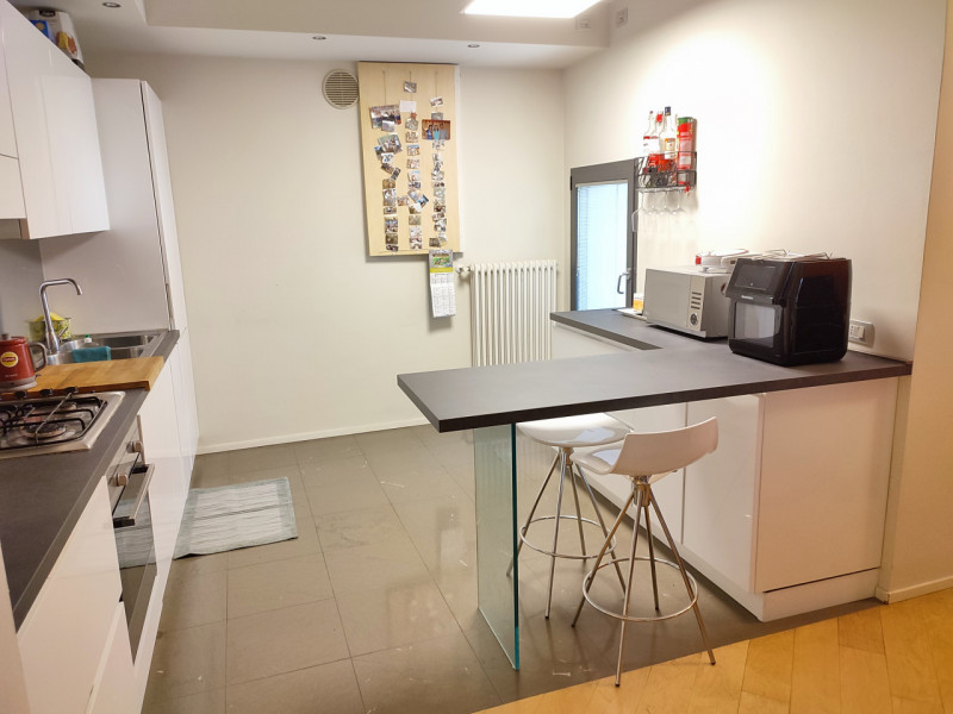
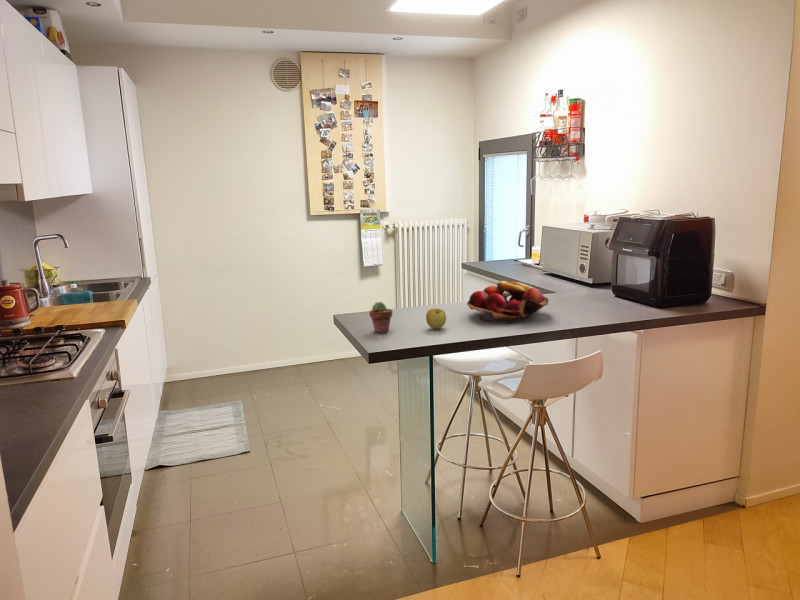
+ fruit basket [466,280,550,323]
+ potted succulent [368,301,393,334]
+ apple [425,308,447,330]
